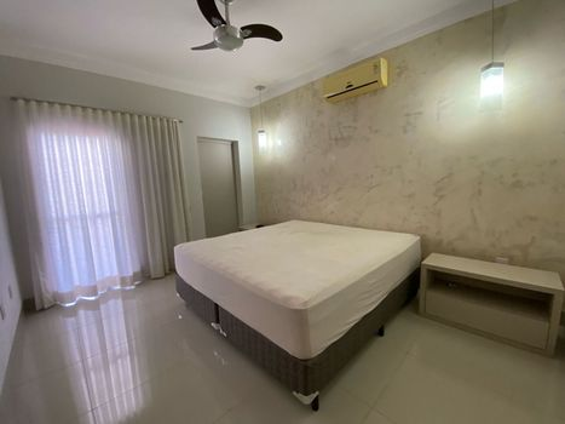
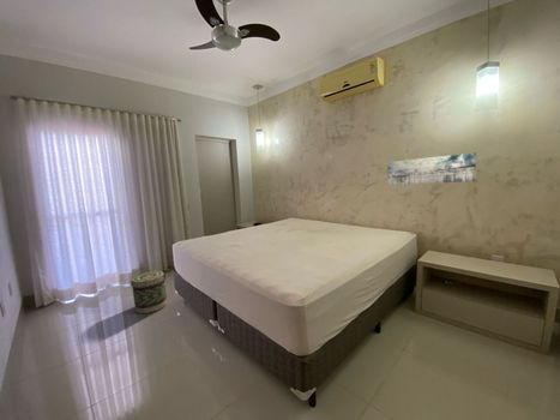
+ basket [130,270,168,314]
+ wall art [387,151,477,186]
